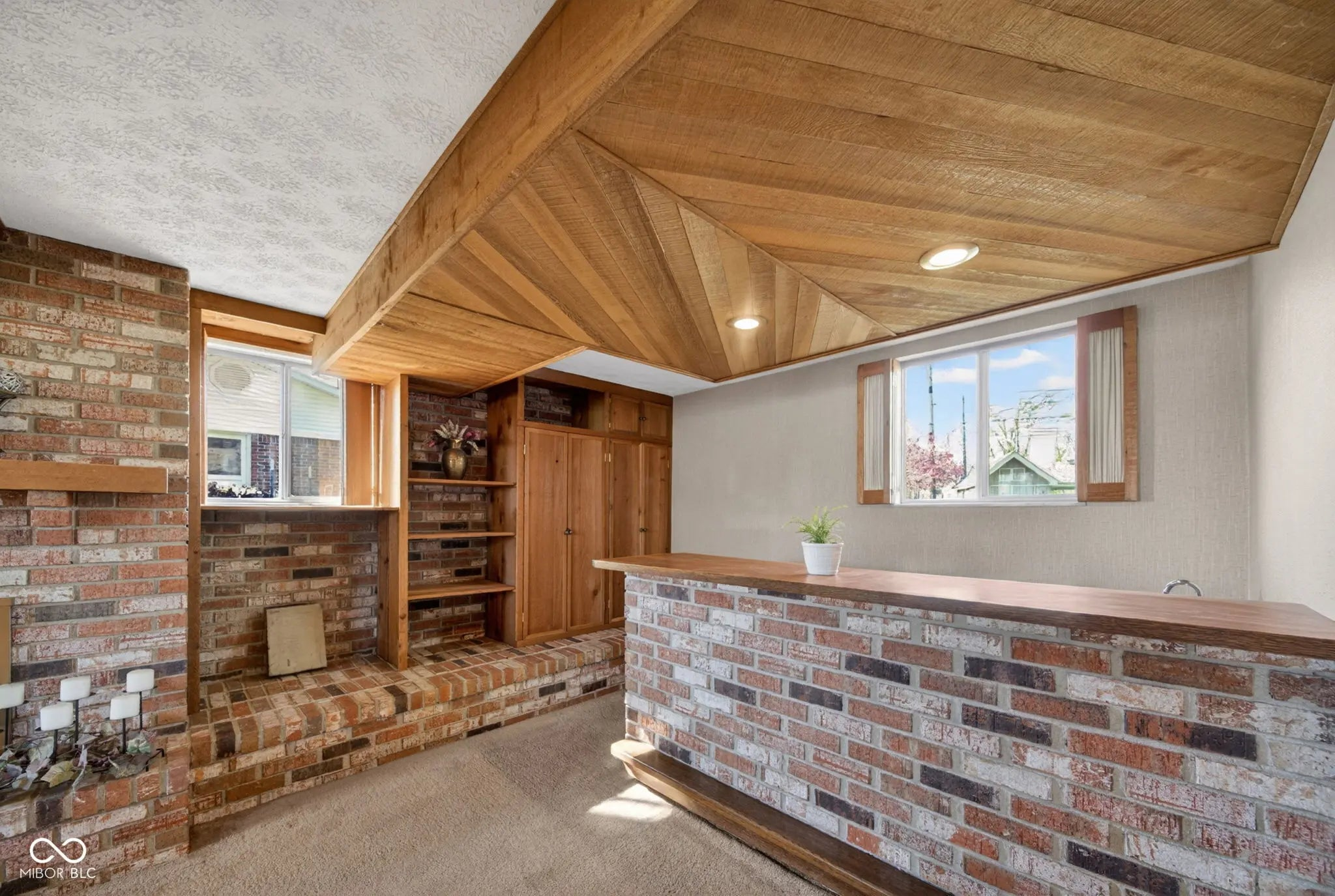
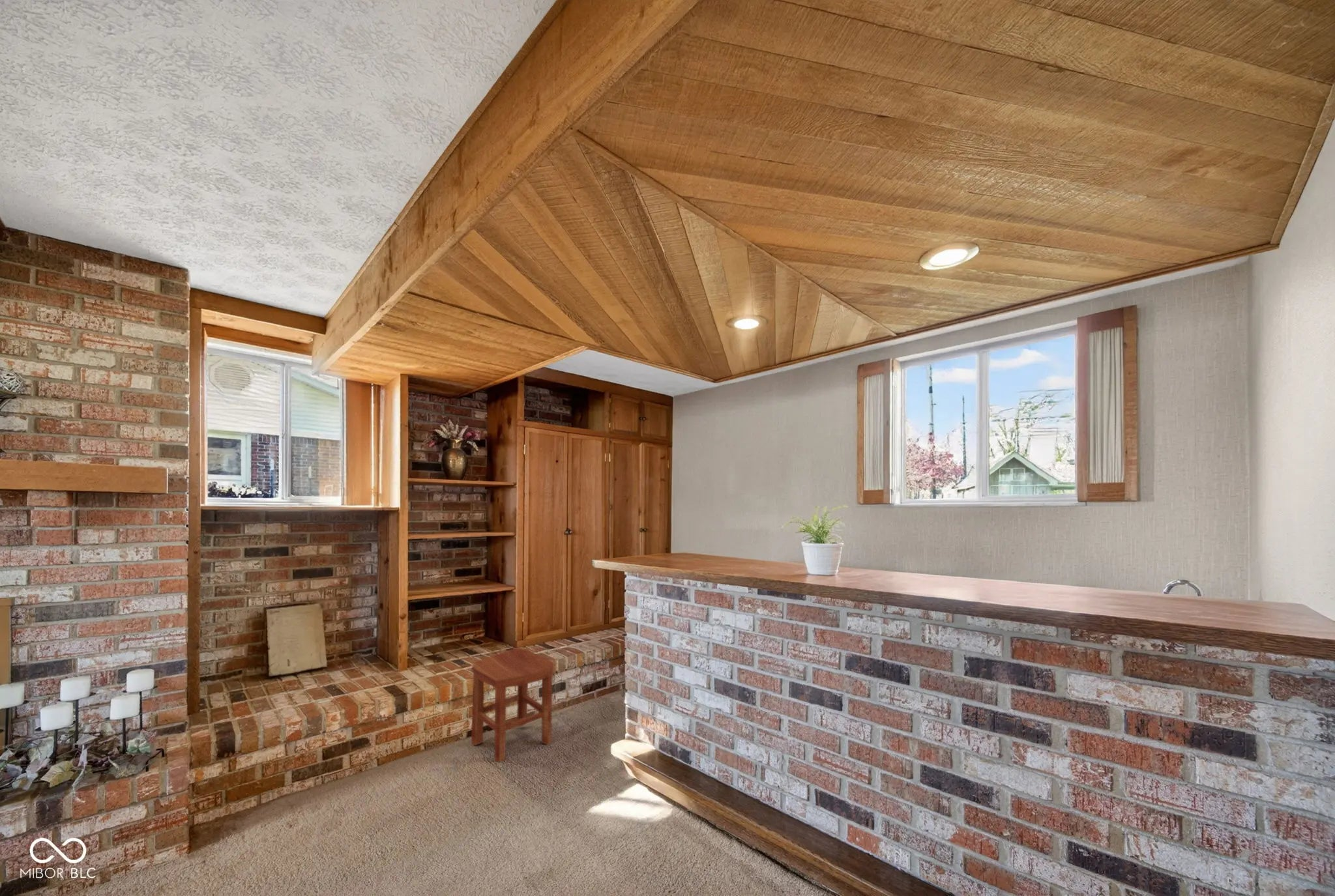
+ stool [471,647,553,762]
